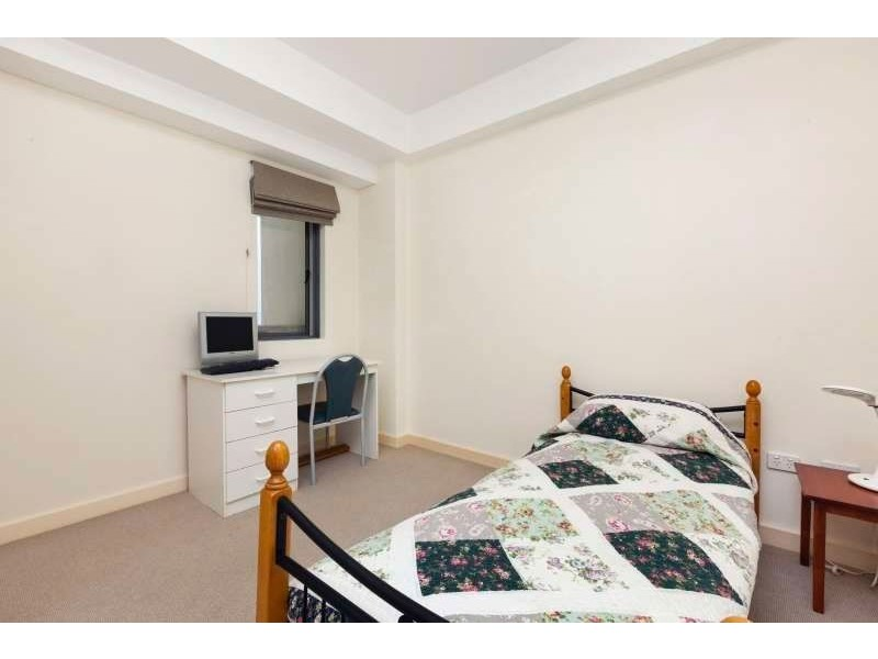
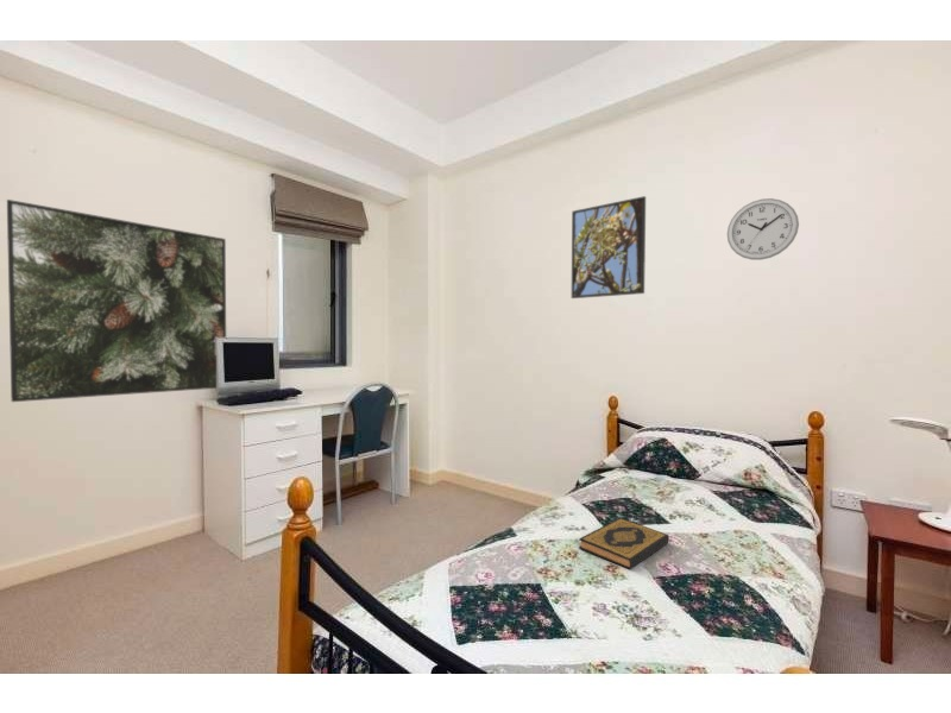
+ wall clock [726,197,800,261]
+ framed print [6,198,227,403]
+ hardback book [578,517,670,570]
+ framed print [571,195,647,299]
